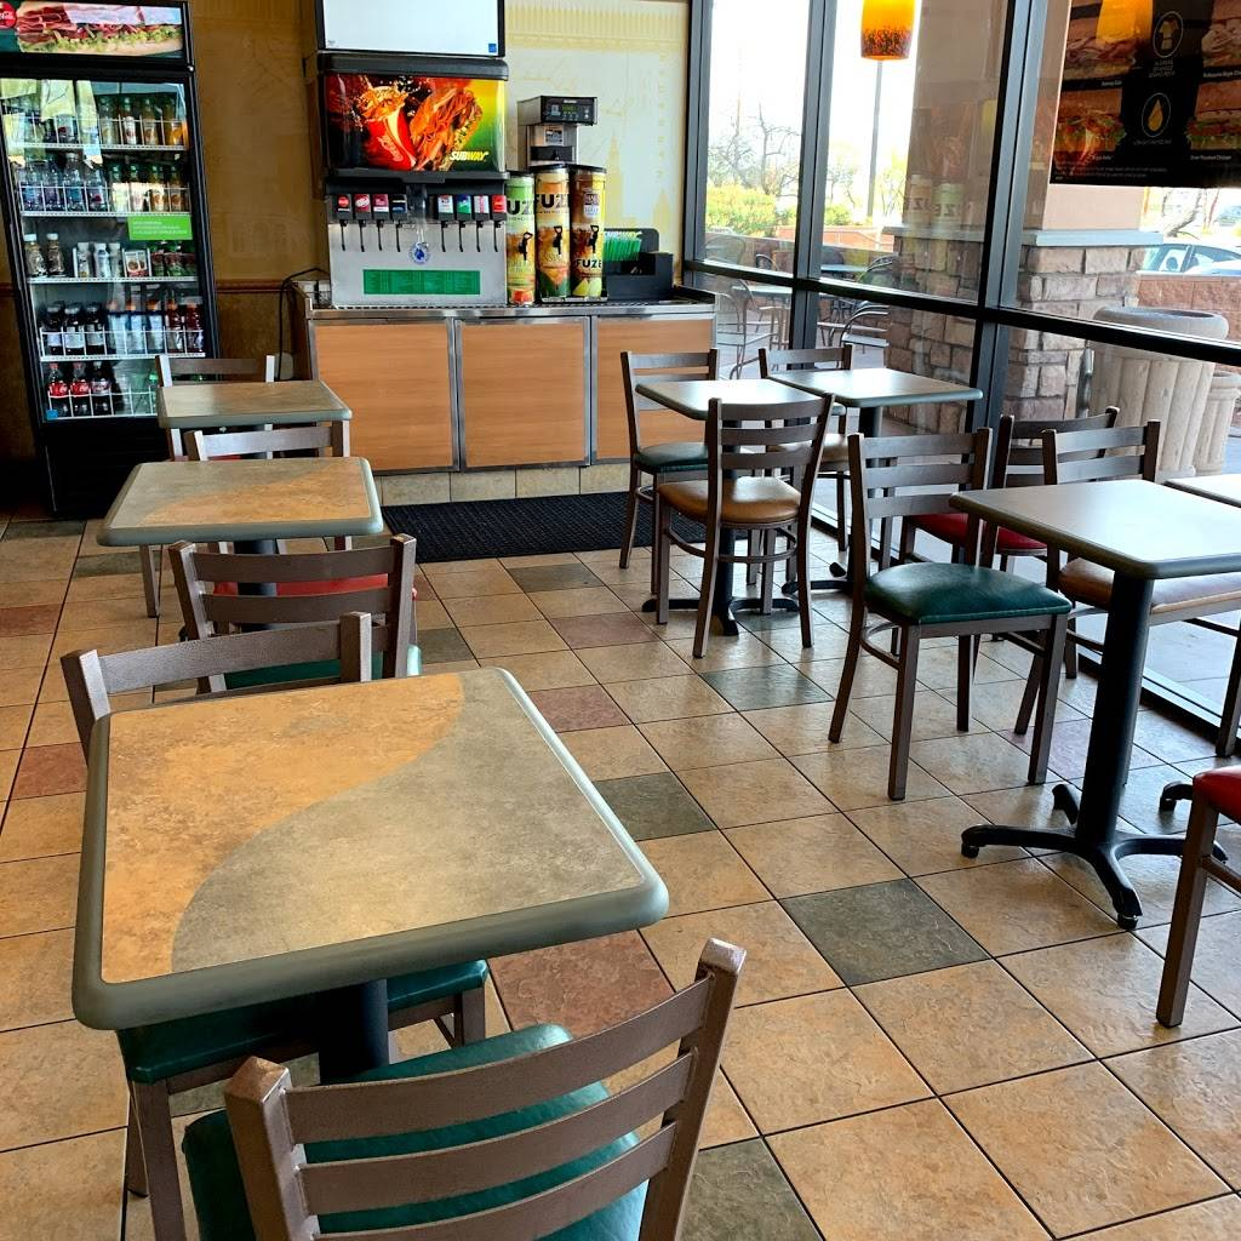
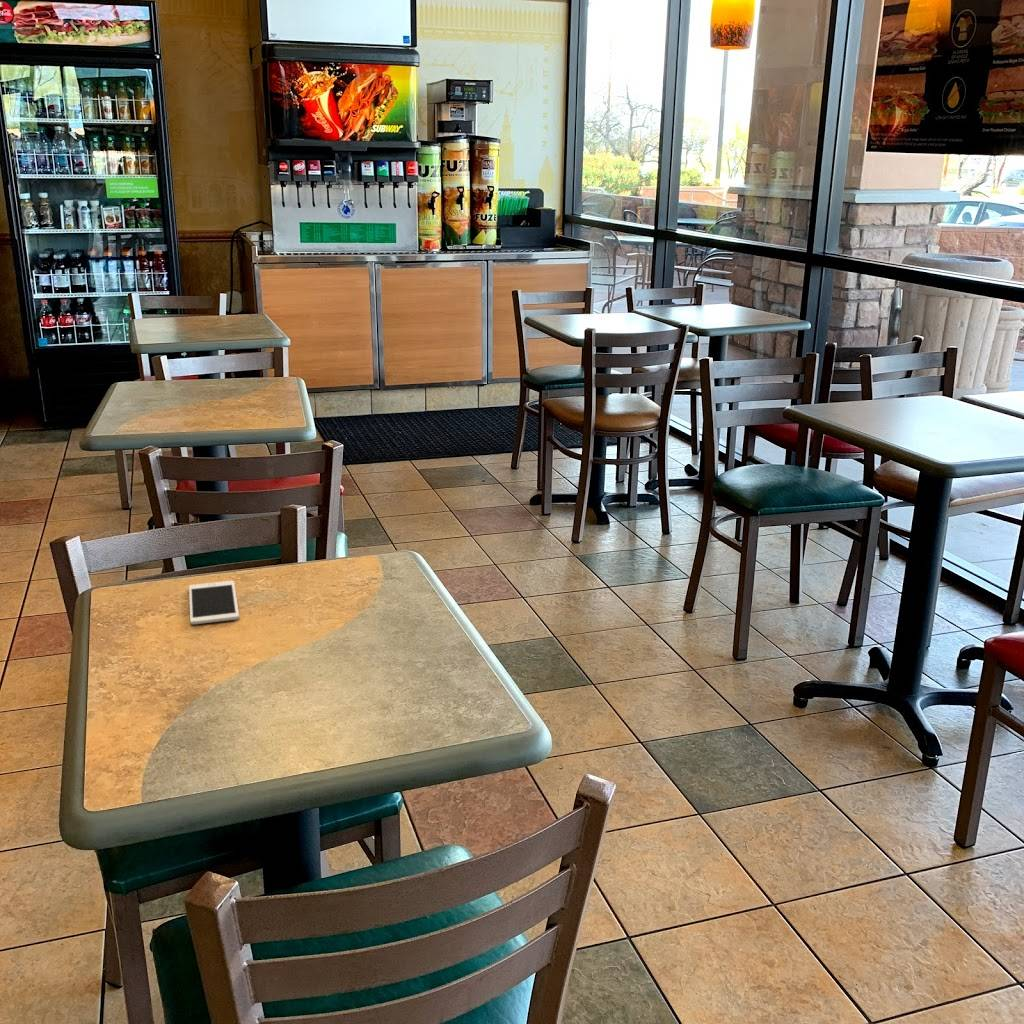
+ cell phone [188,580,240,625]
